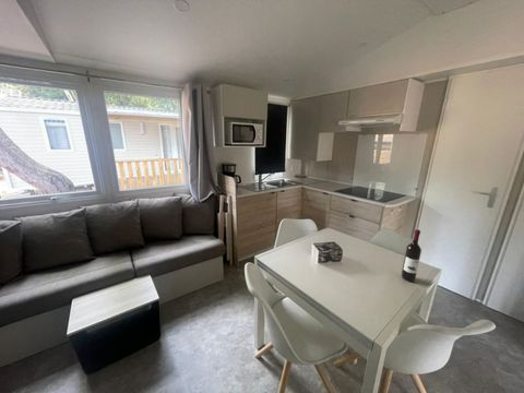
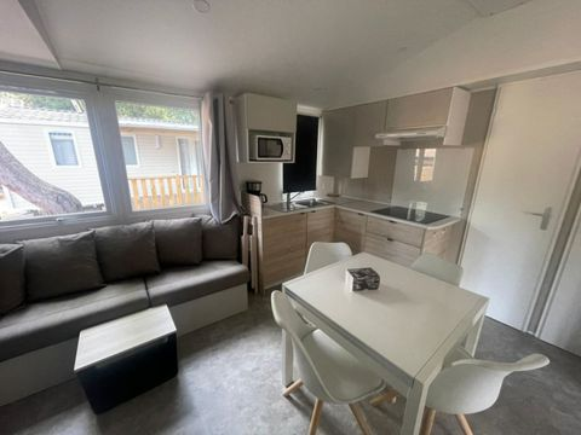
- wine bottle [401,228,422,283]
